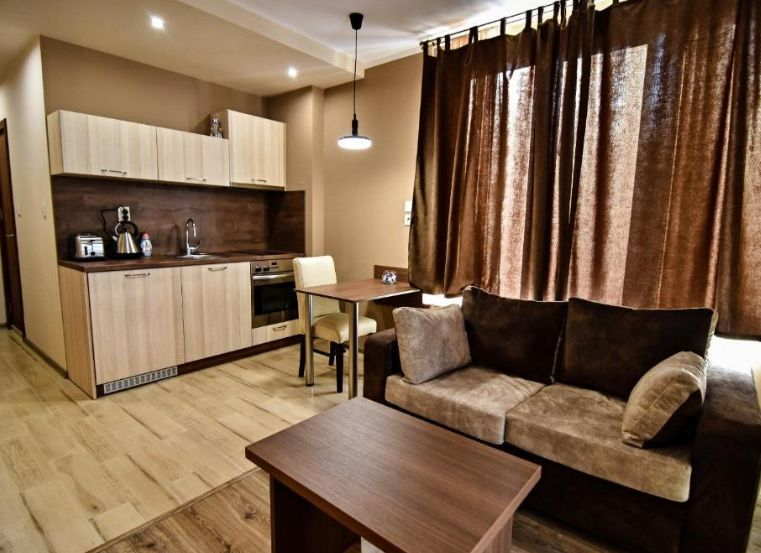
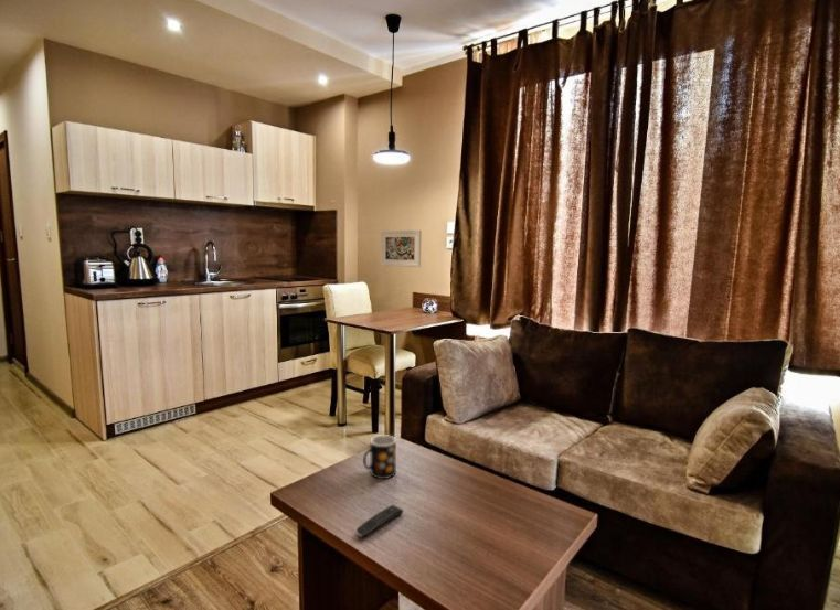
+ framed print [380,229,422,268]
+ remote control [355,504,404,538]
+ mug [362,434,397,480]
